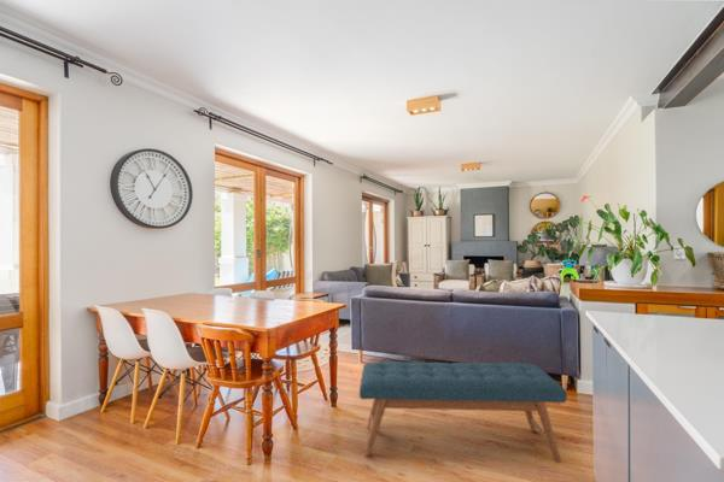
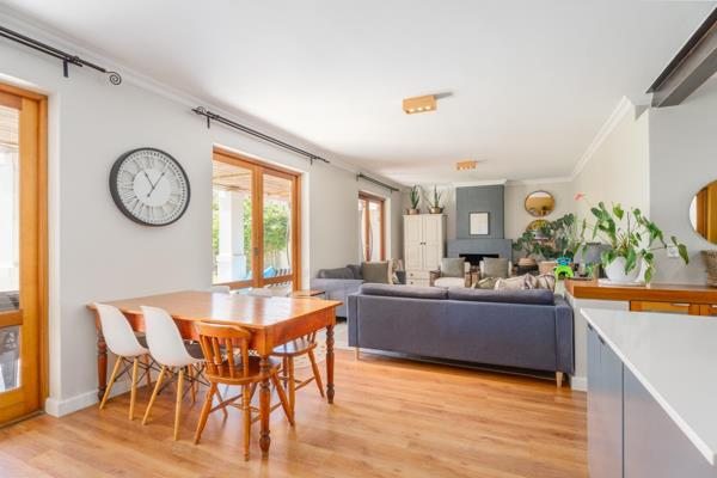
- bench [358,360,568,464]
